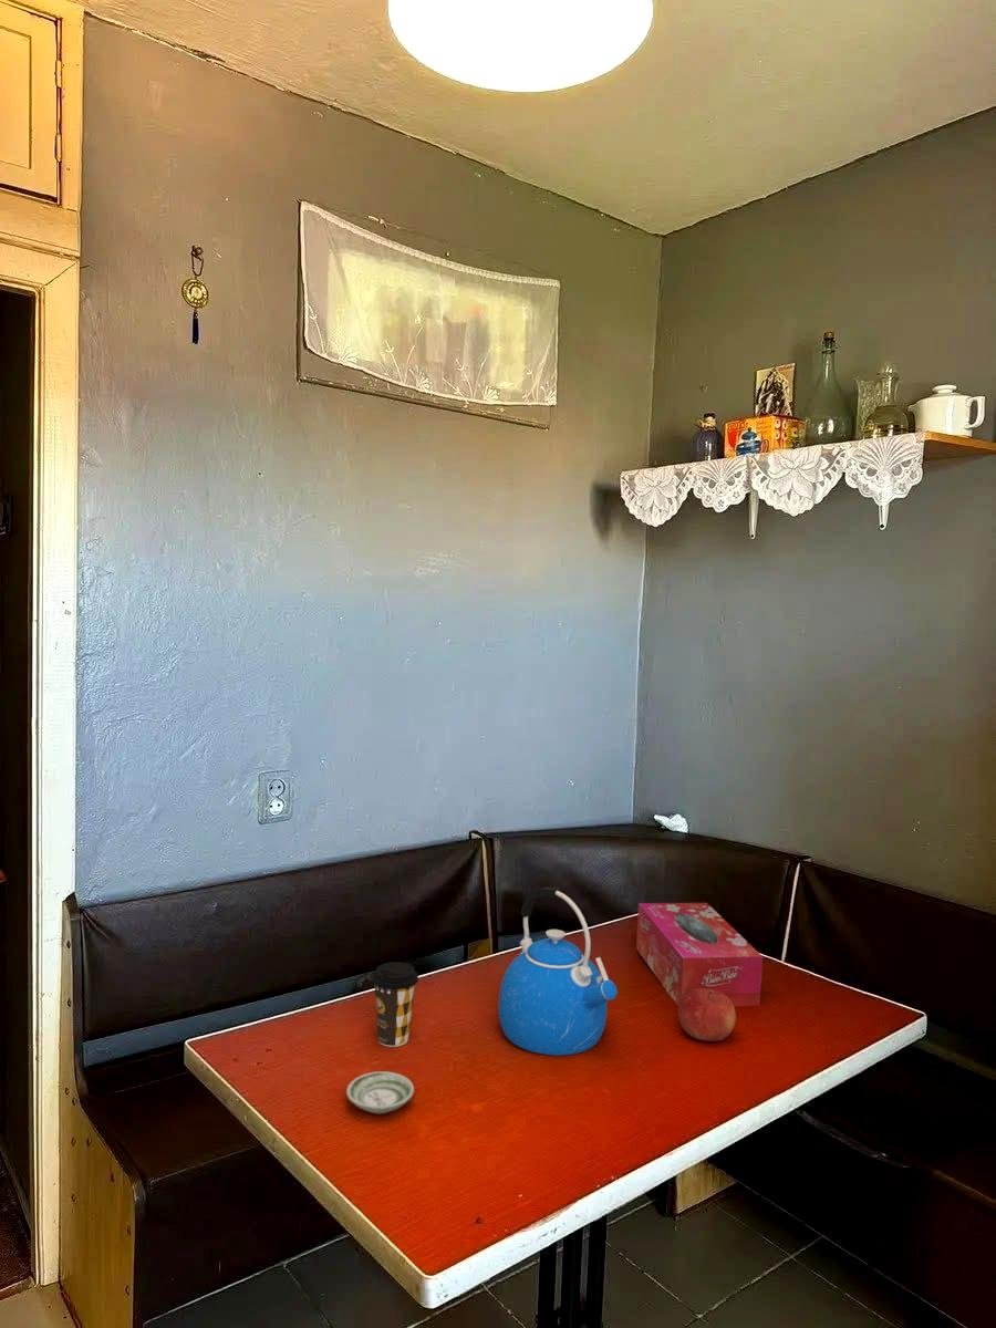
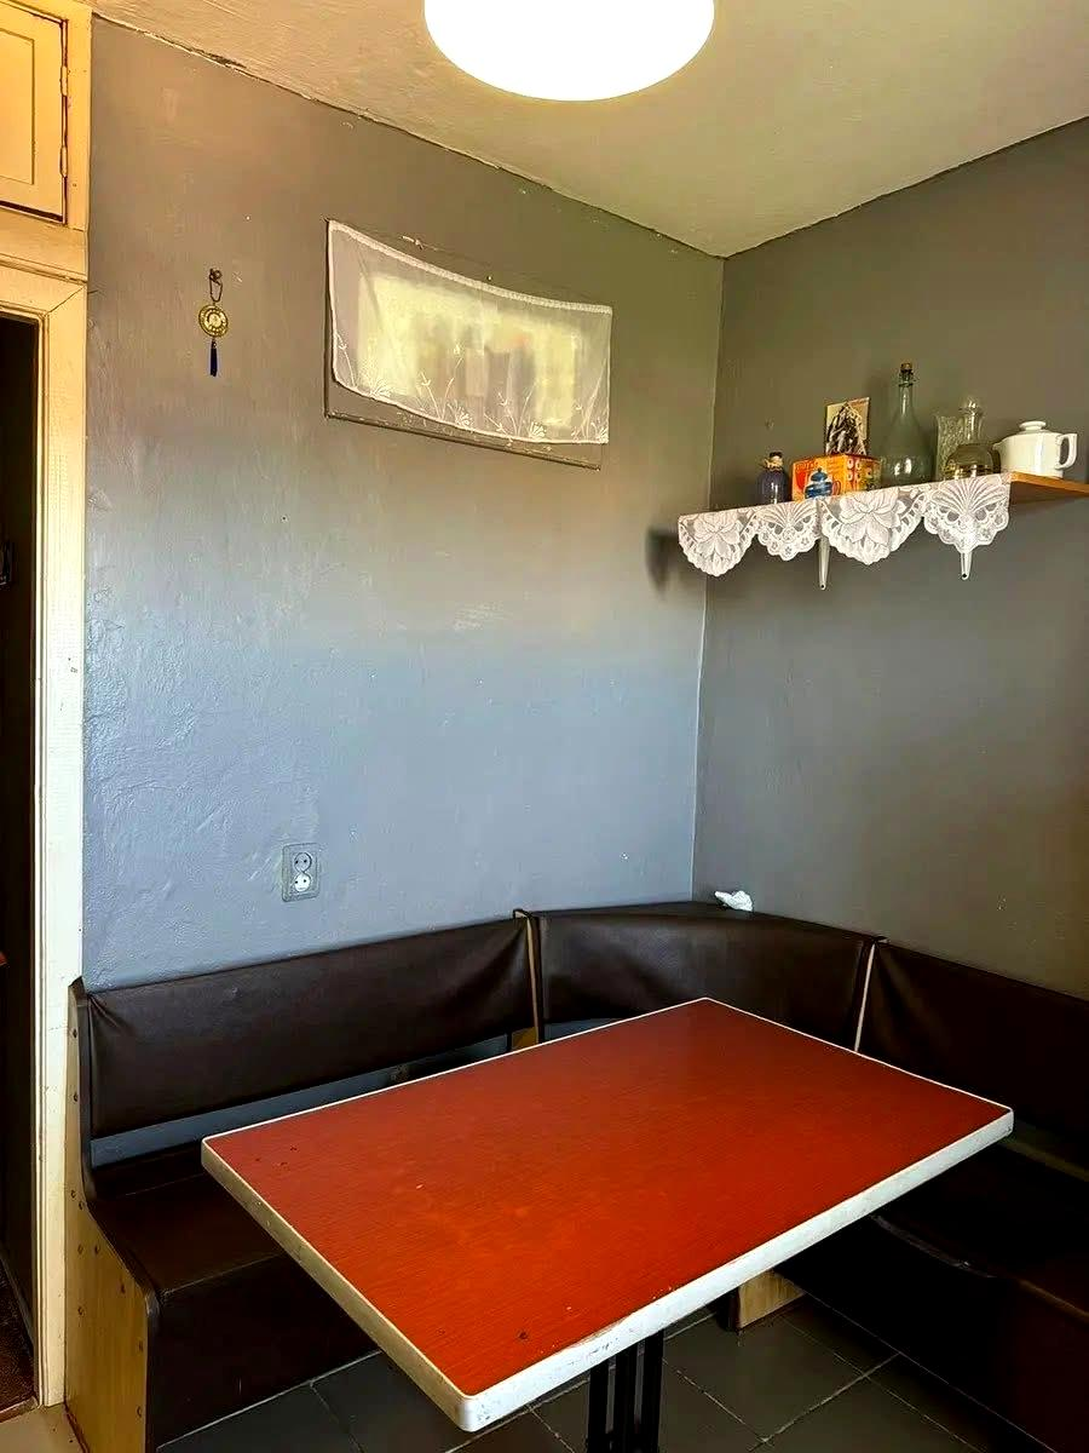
- saucer [345,1070,415,1114]
- tissue box [635,902,764,1007]
- kettle [498,886,619,1057]
- fruit [677,988,737,1042]
- coffee cup [371,961,419,1048]
